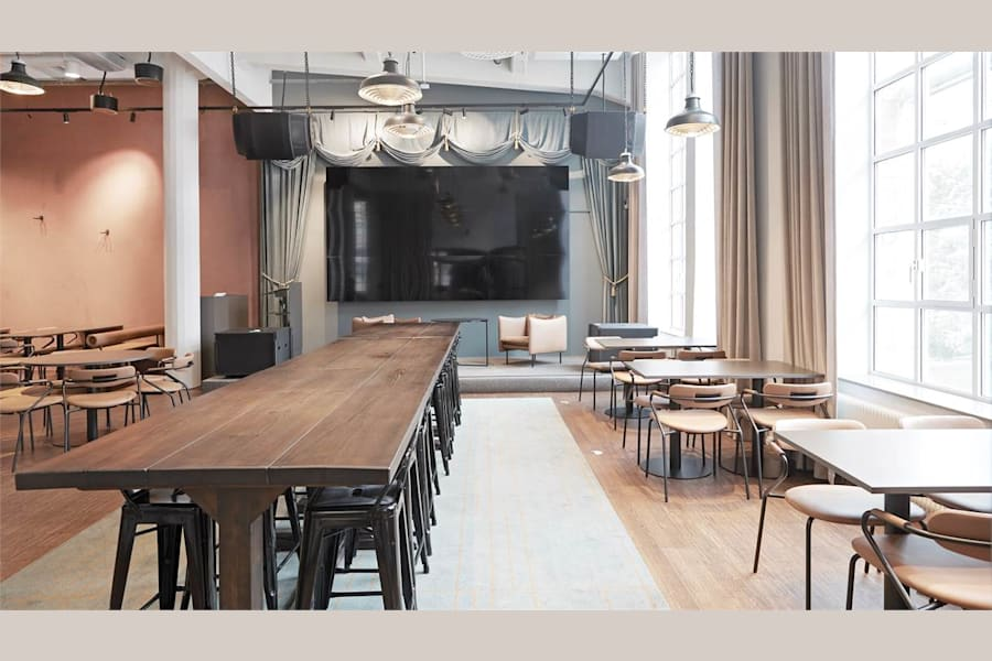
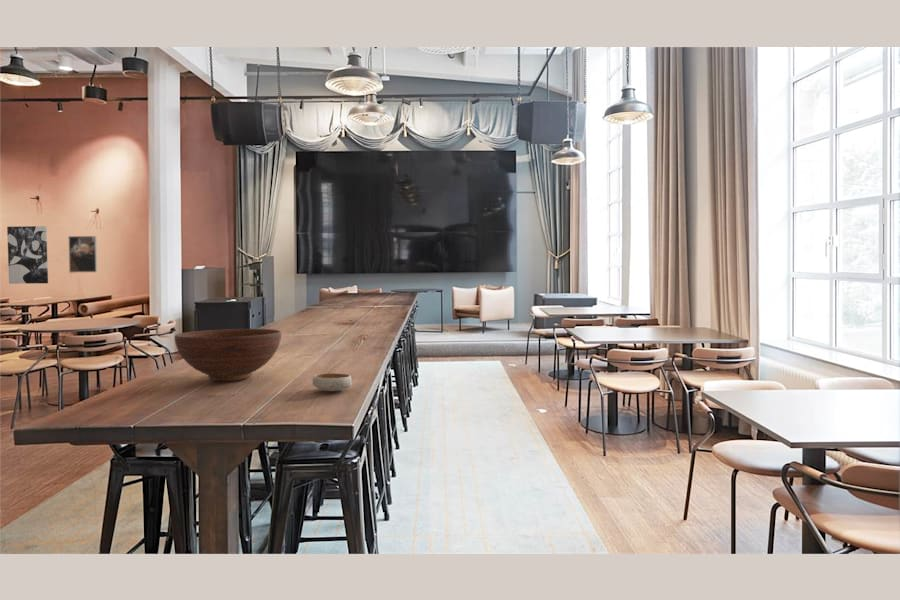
+ bowl [312,372,353,392]
+ wall art [6,225,49,285]
+ fruit bowl [174,328,282,382]
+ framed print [67,235,99,274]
